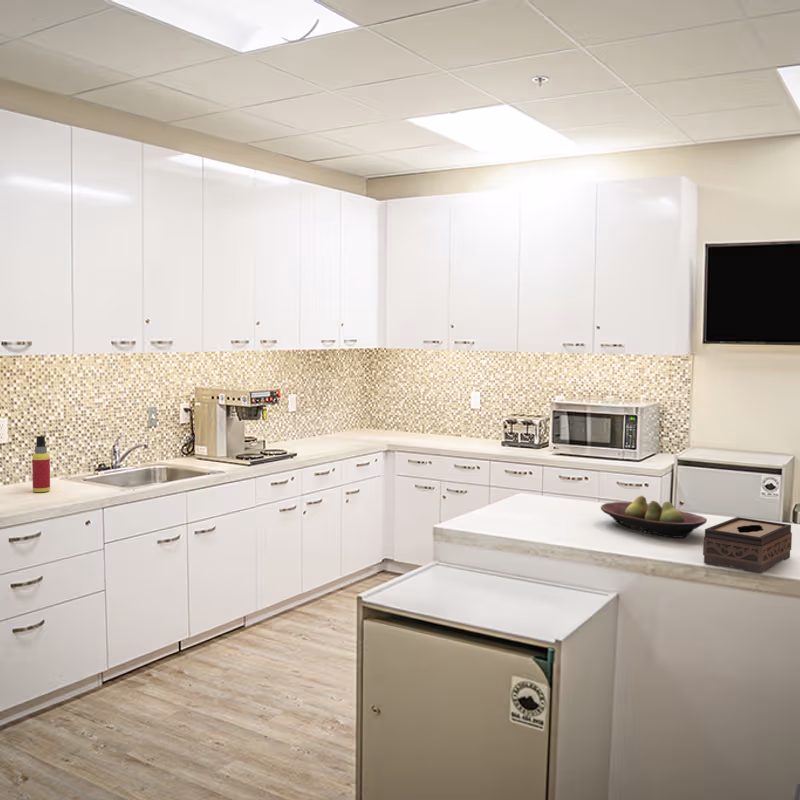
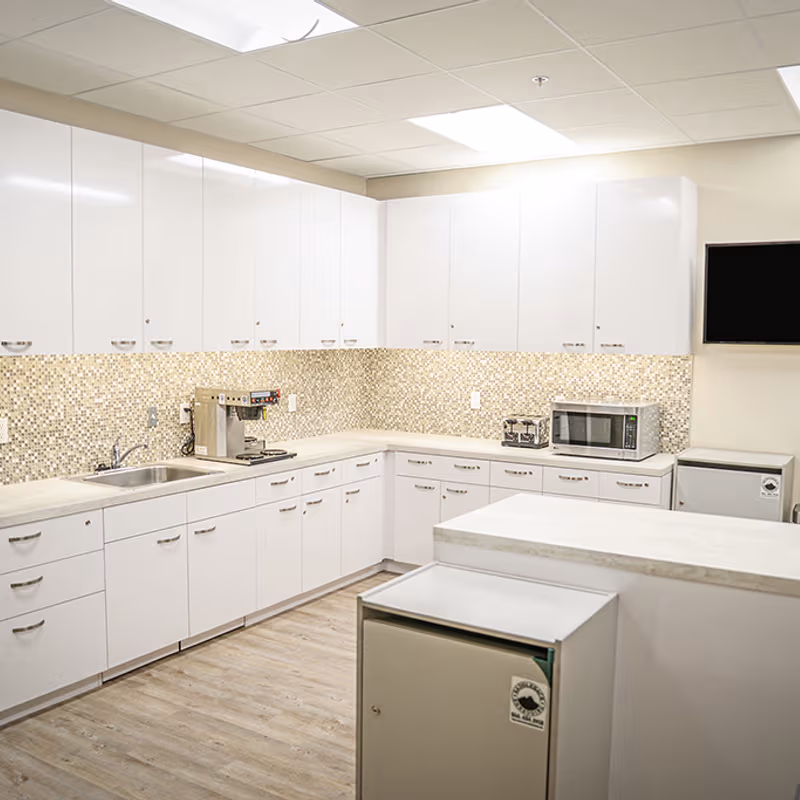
- tissue box [702,516,793,575]
- spray bottle [31,435,51,493]
- fruit bowl [600,495,708,539]
